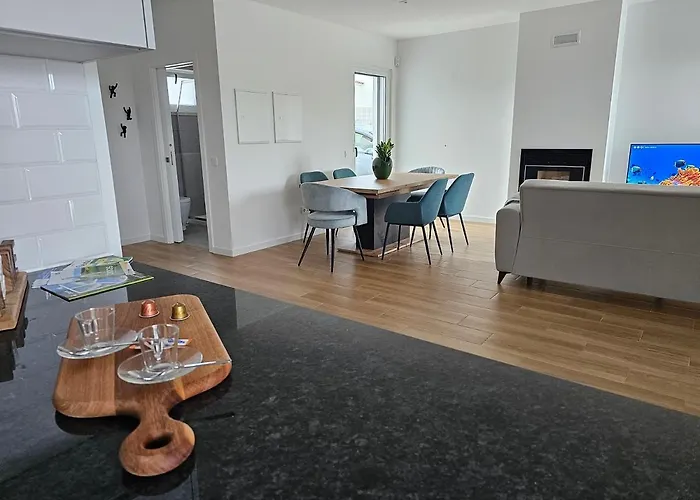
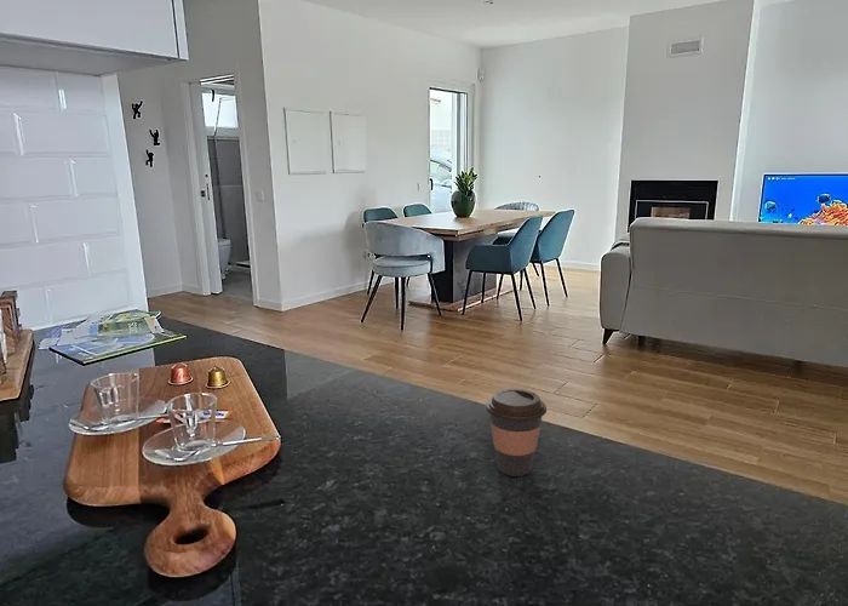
+ coffee cup [485,388,548,478]
